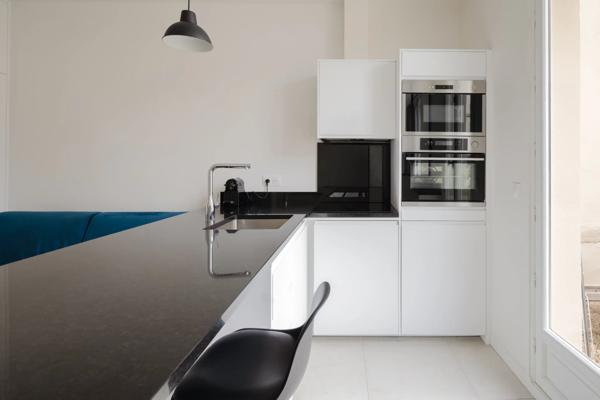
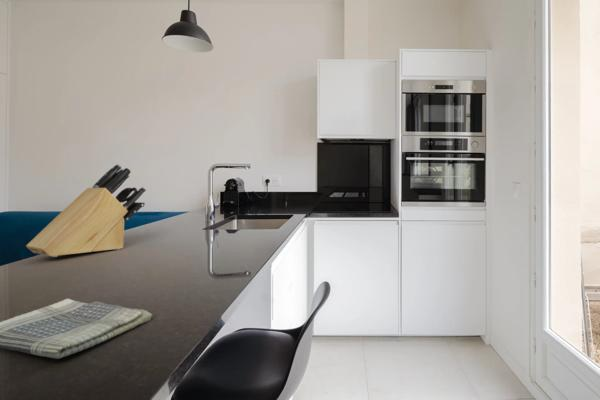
+ dish towel [0,298,153,360]
+ knife block [25,163,147,258]
